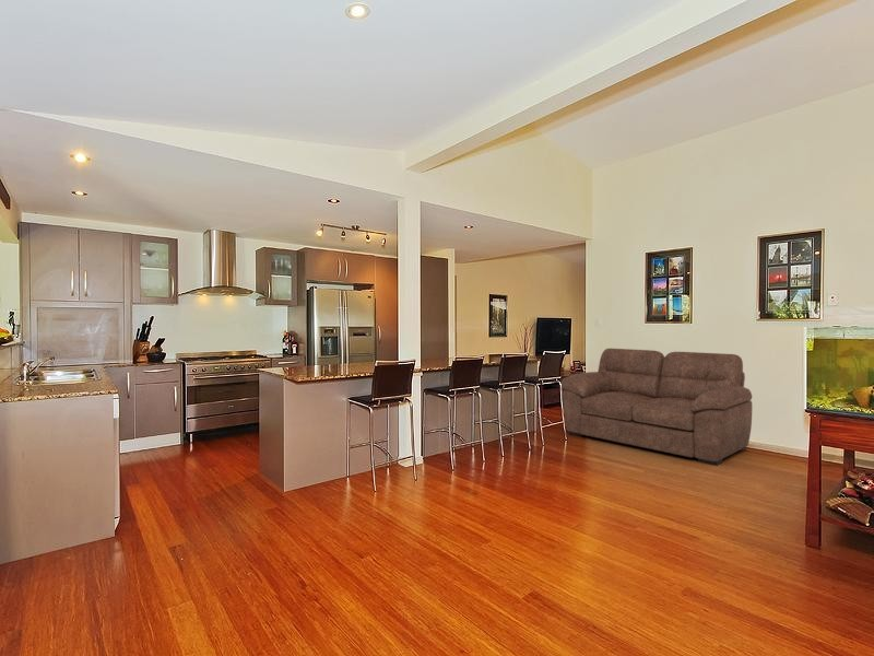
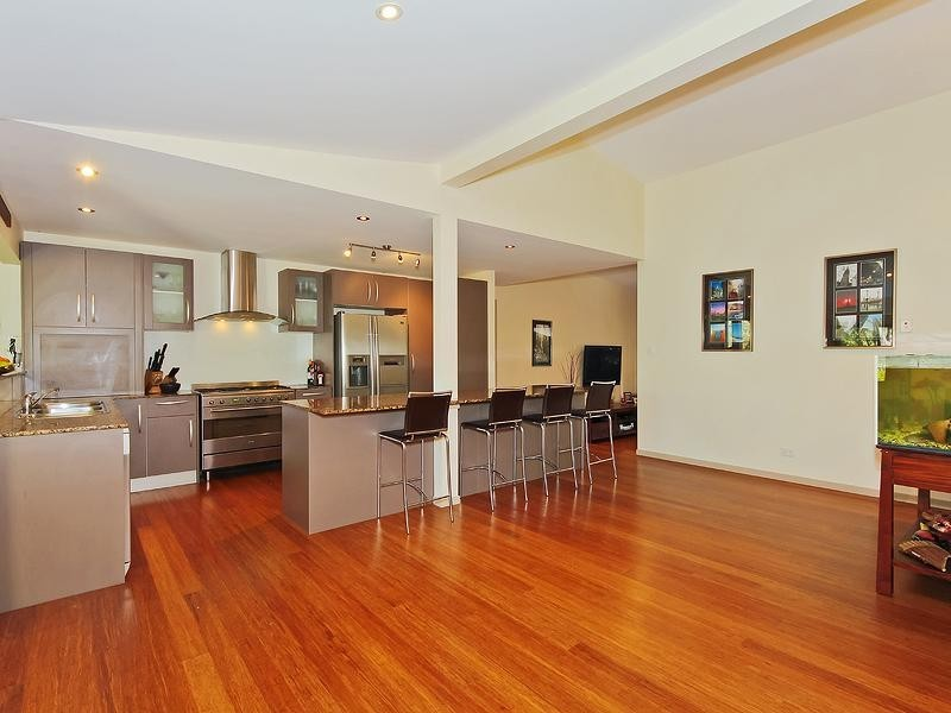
- sofa [560,348,753,467]
